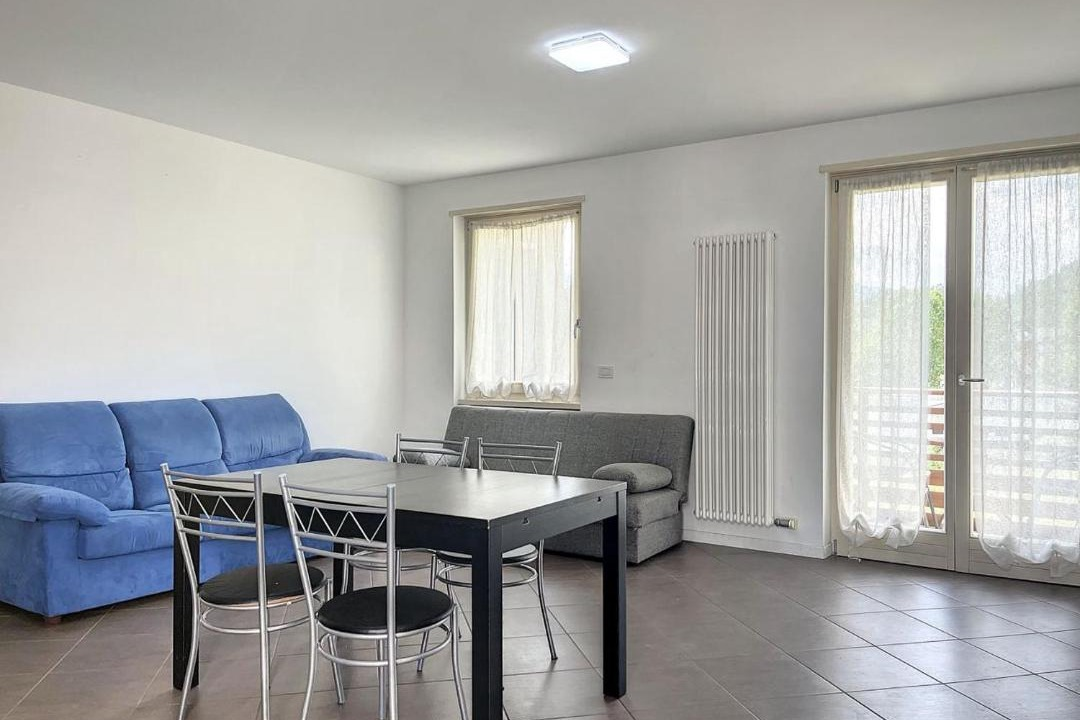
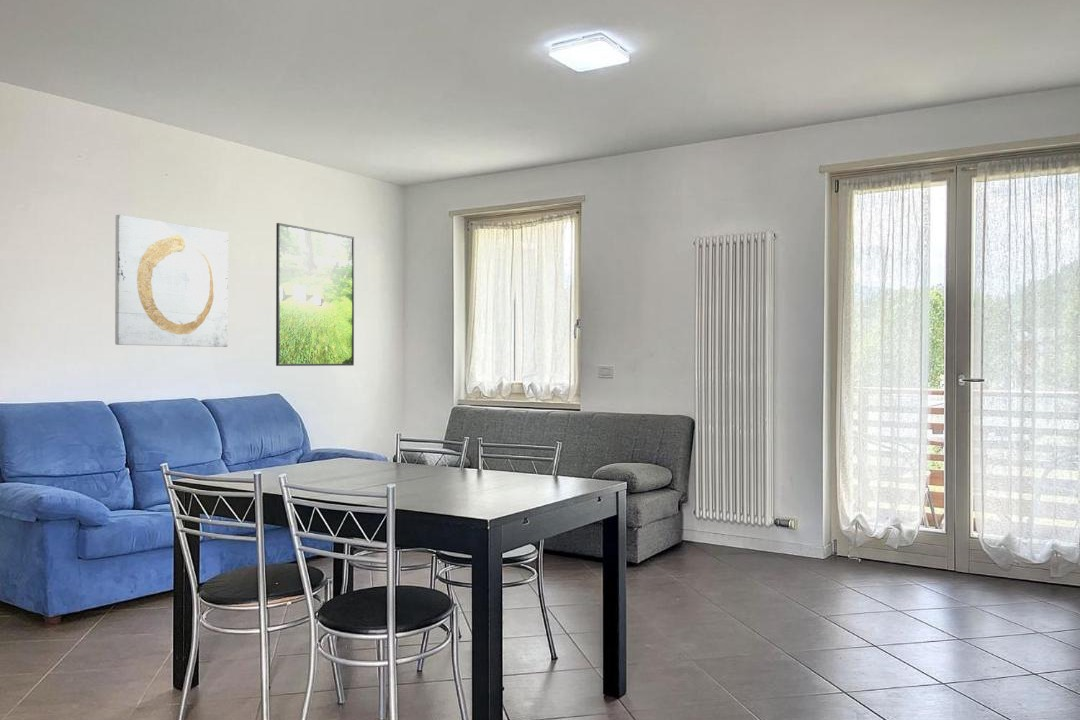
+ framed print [275,222,355,367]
+ wall art [114,214,229,348]
